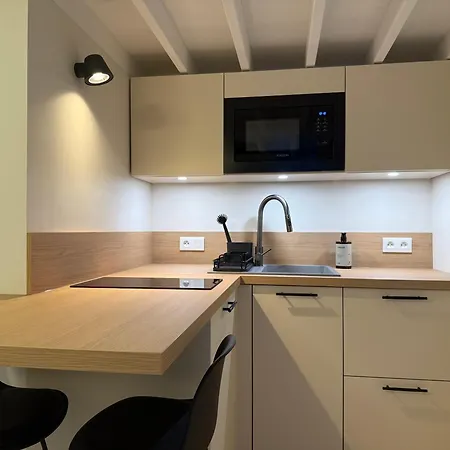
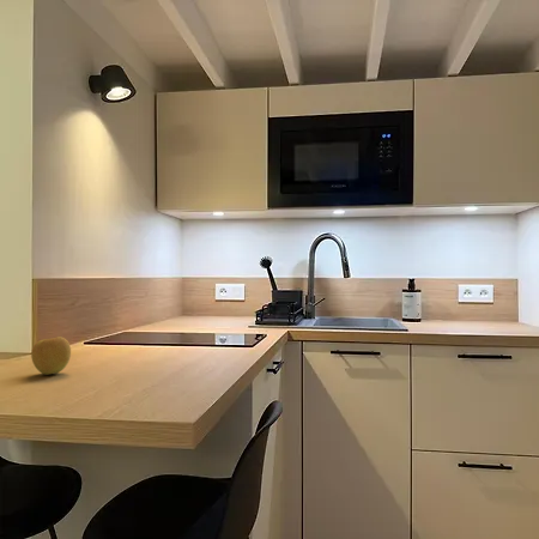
+ apple [30,335,72,376]
